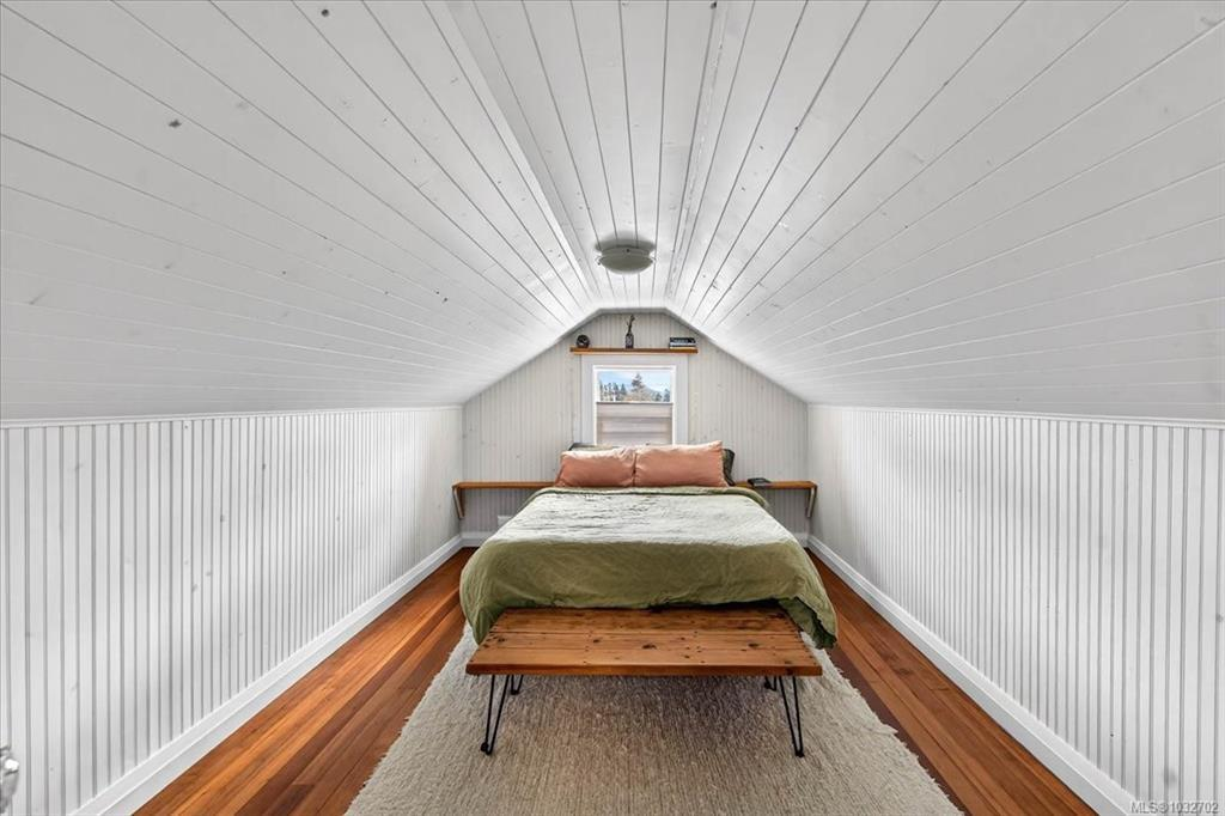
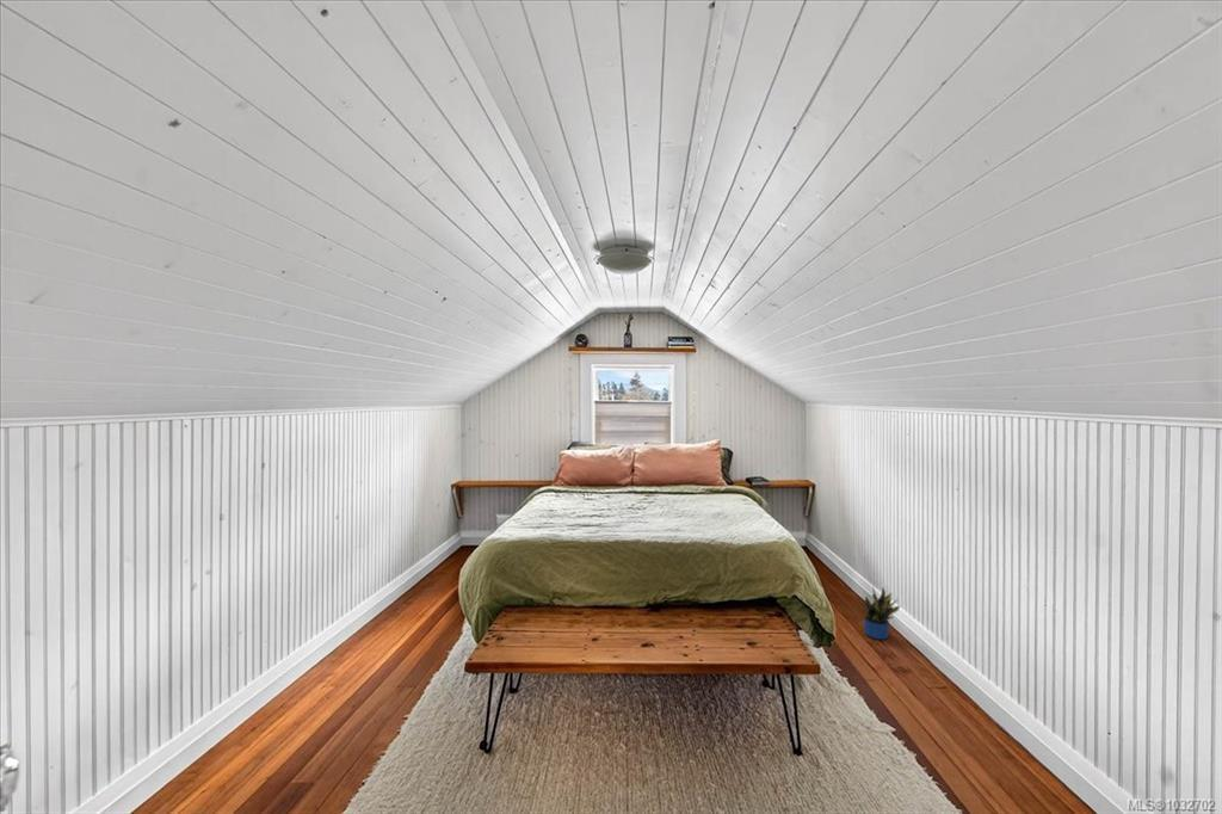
+ potted plant [859,585,901,641]
